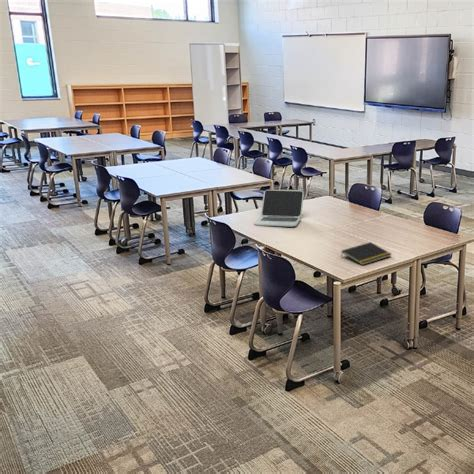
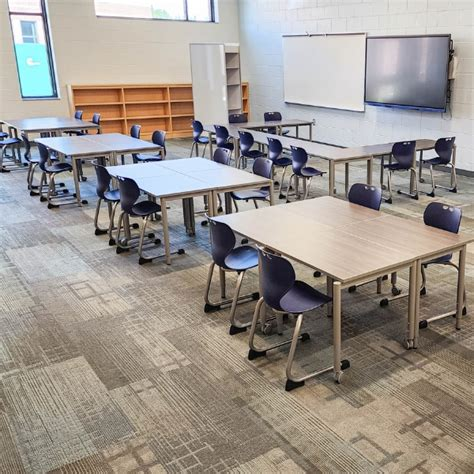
- laptop [253,189,305,228]
- notepad [340,241,392,266]
